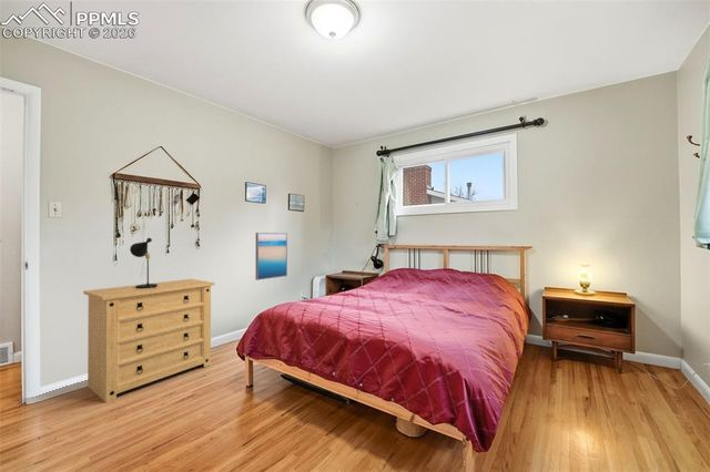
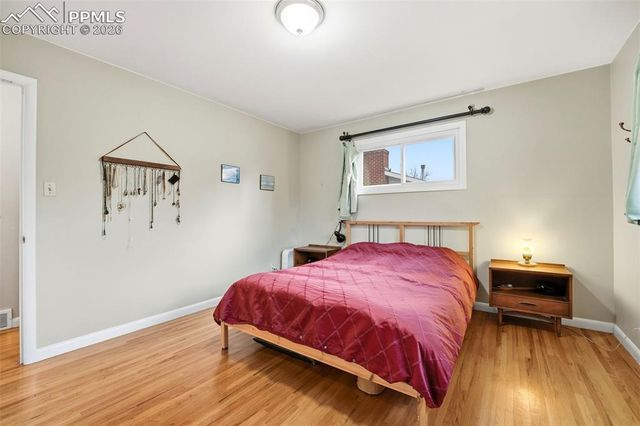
- dresser [82,278,215,403]
- table lamp [129,237,158,288]
- wall art [254,232,288,281]
